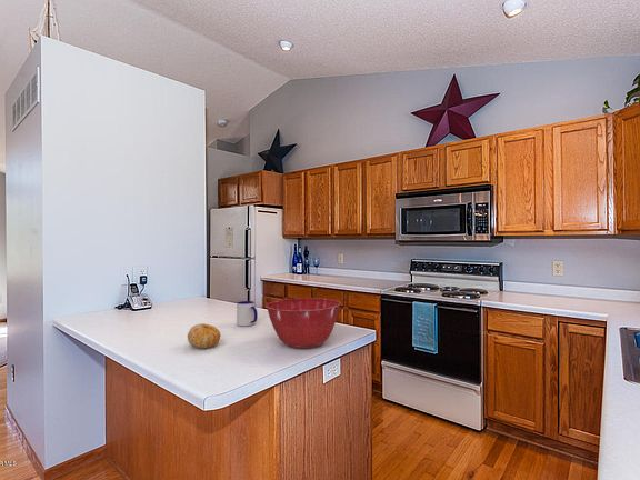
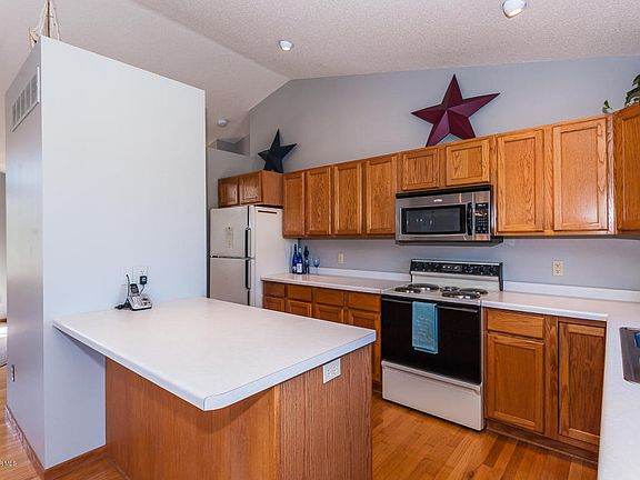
- mug [236,300,259,327]
- mixing bowl [264,297,342,349]
- fruit [187,322,222,349]
